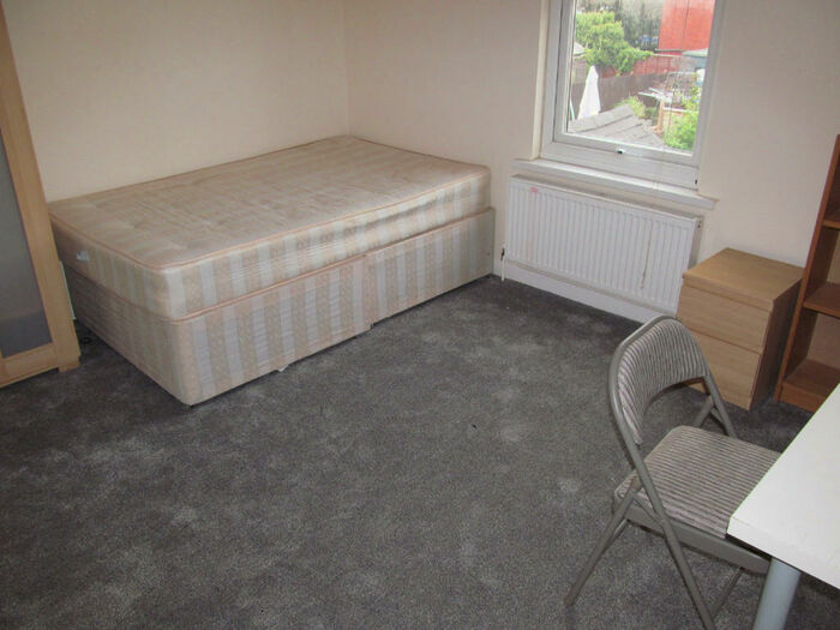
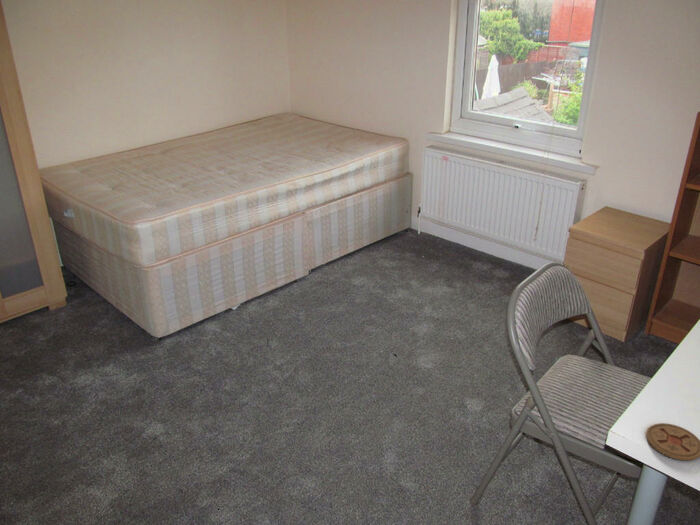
+ coaster [645,422,700,462]
